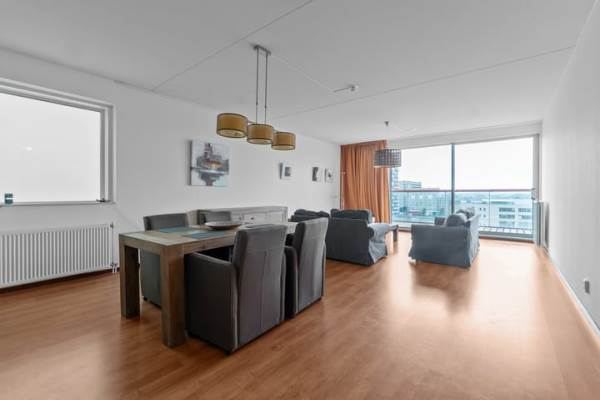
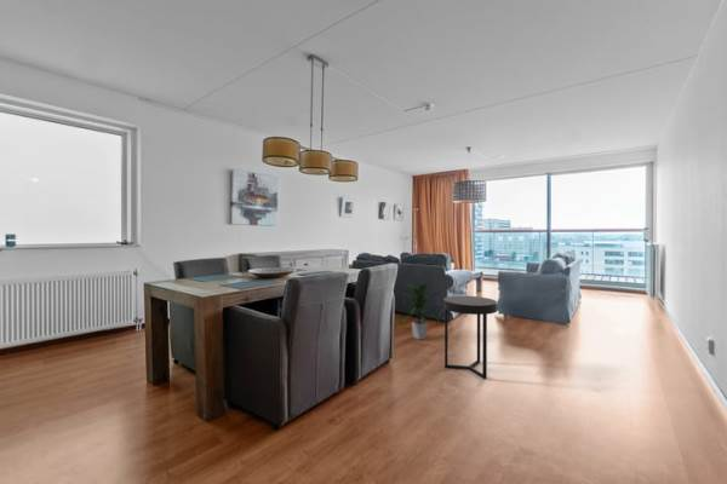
+ side table [442,295,498,380]
+ indoor plant [396,281,442,341]
